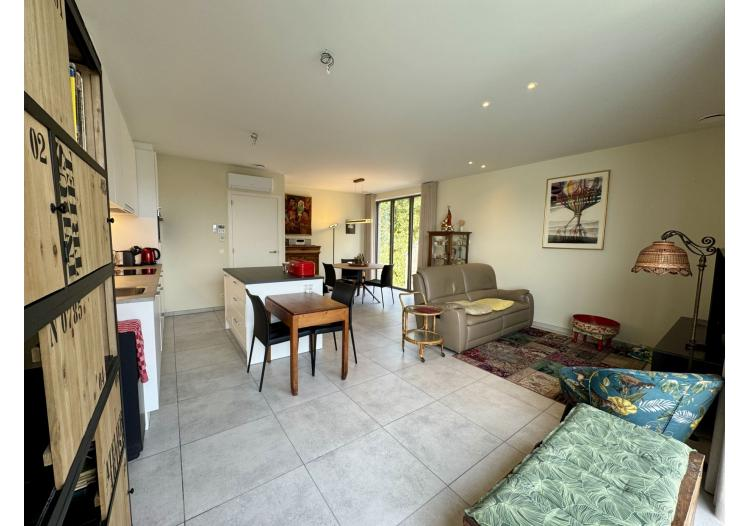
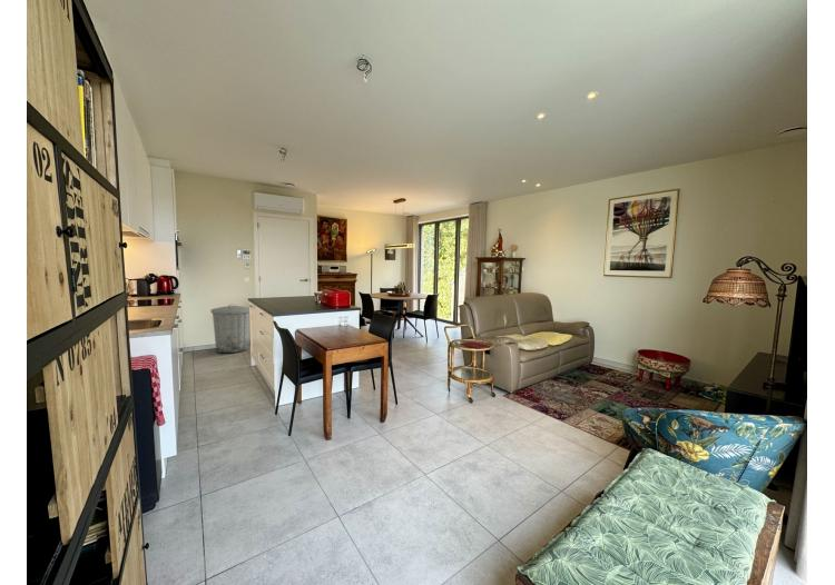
+ trash can [210,303,250,354]
